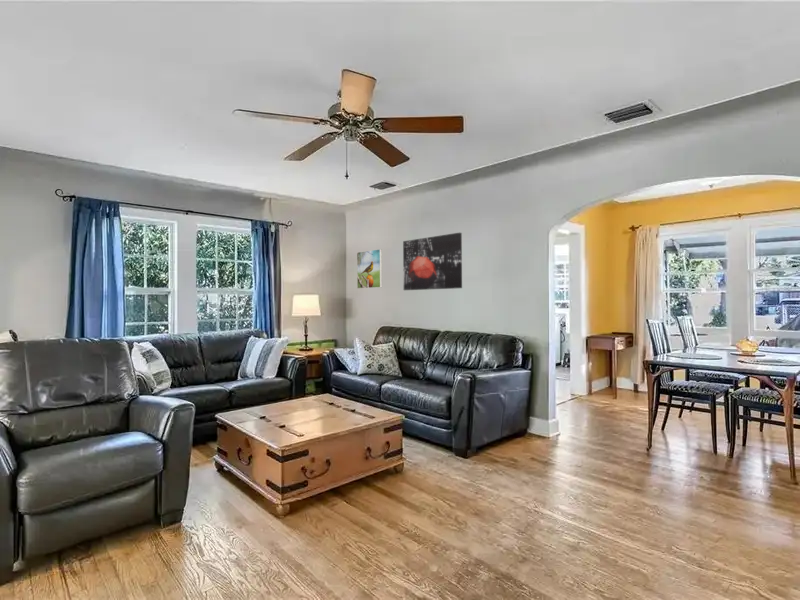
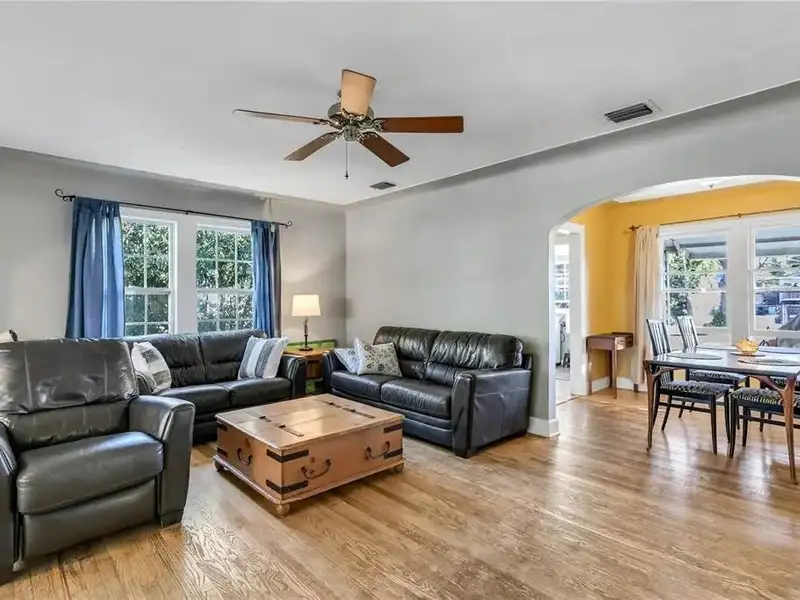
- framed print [356,248,383,289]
- wall art [402,232,463,291]
